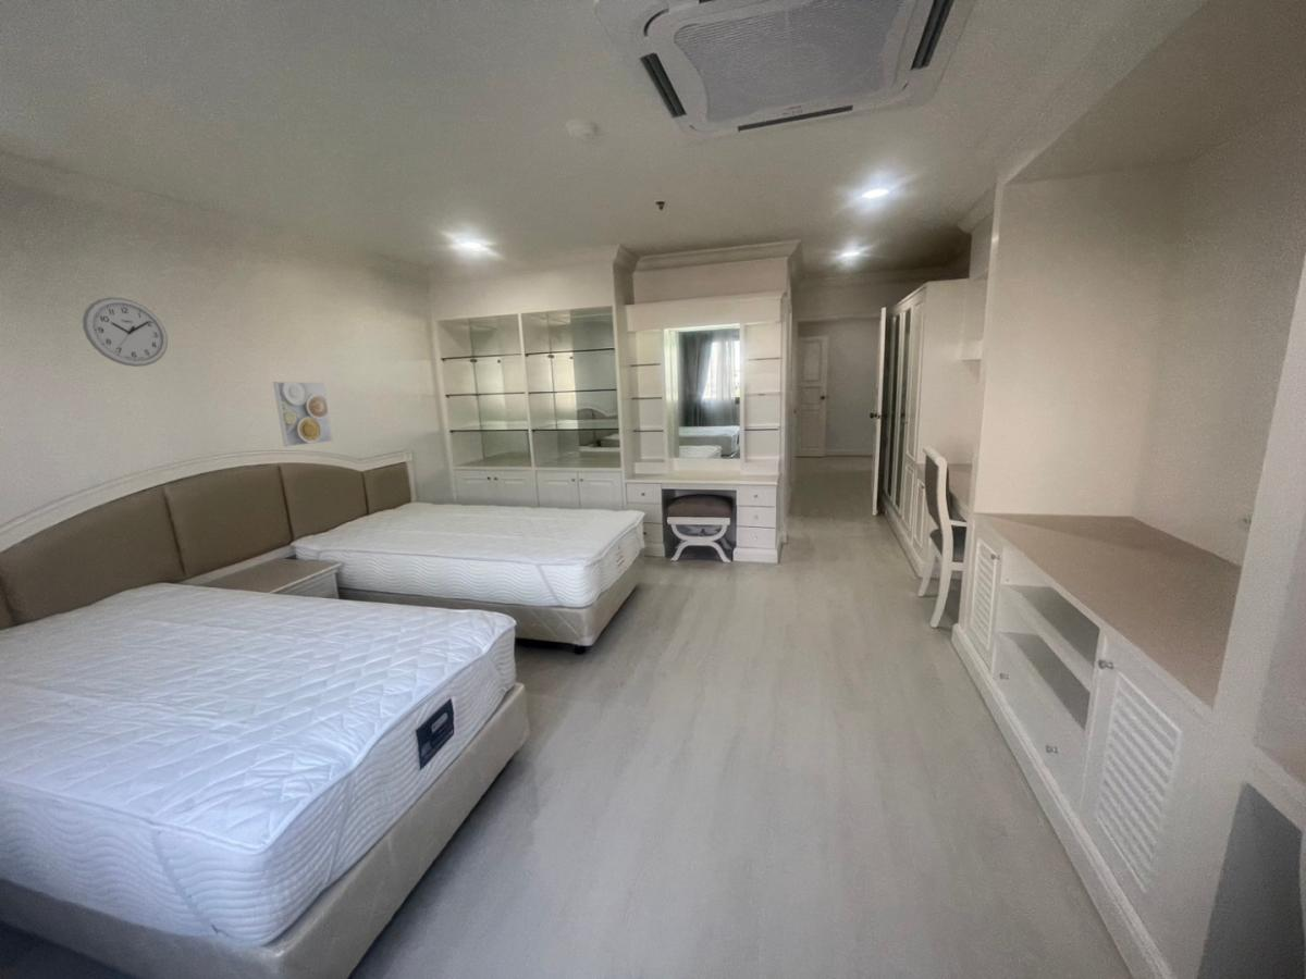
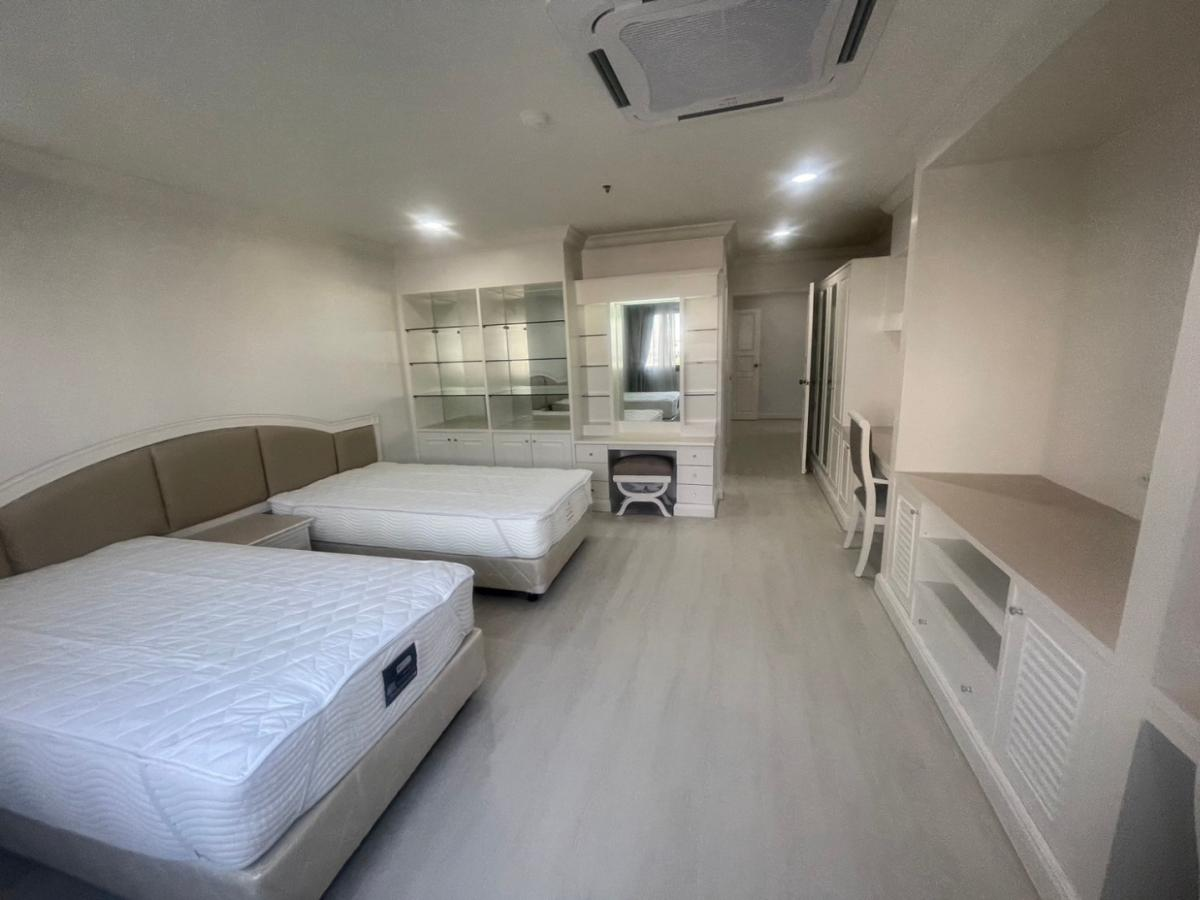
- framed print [272,381,334,447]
- wall clock [82,296,169,368]
